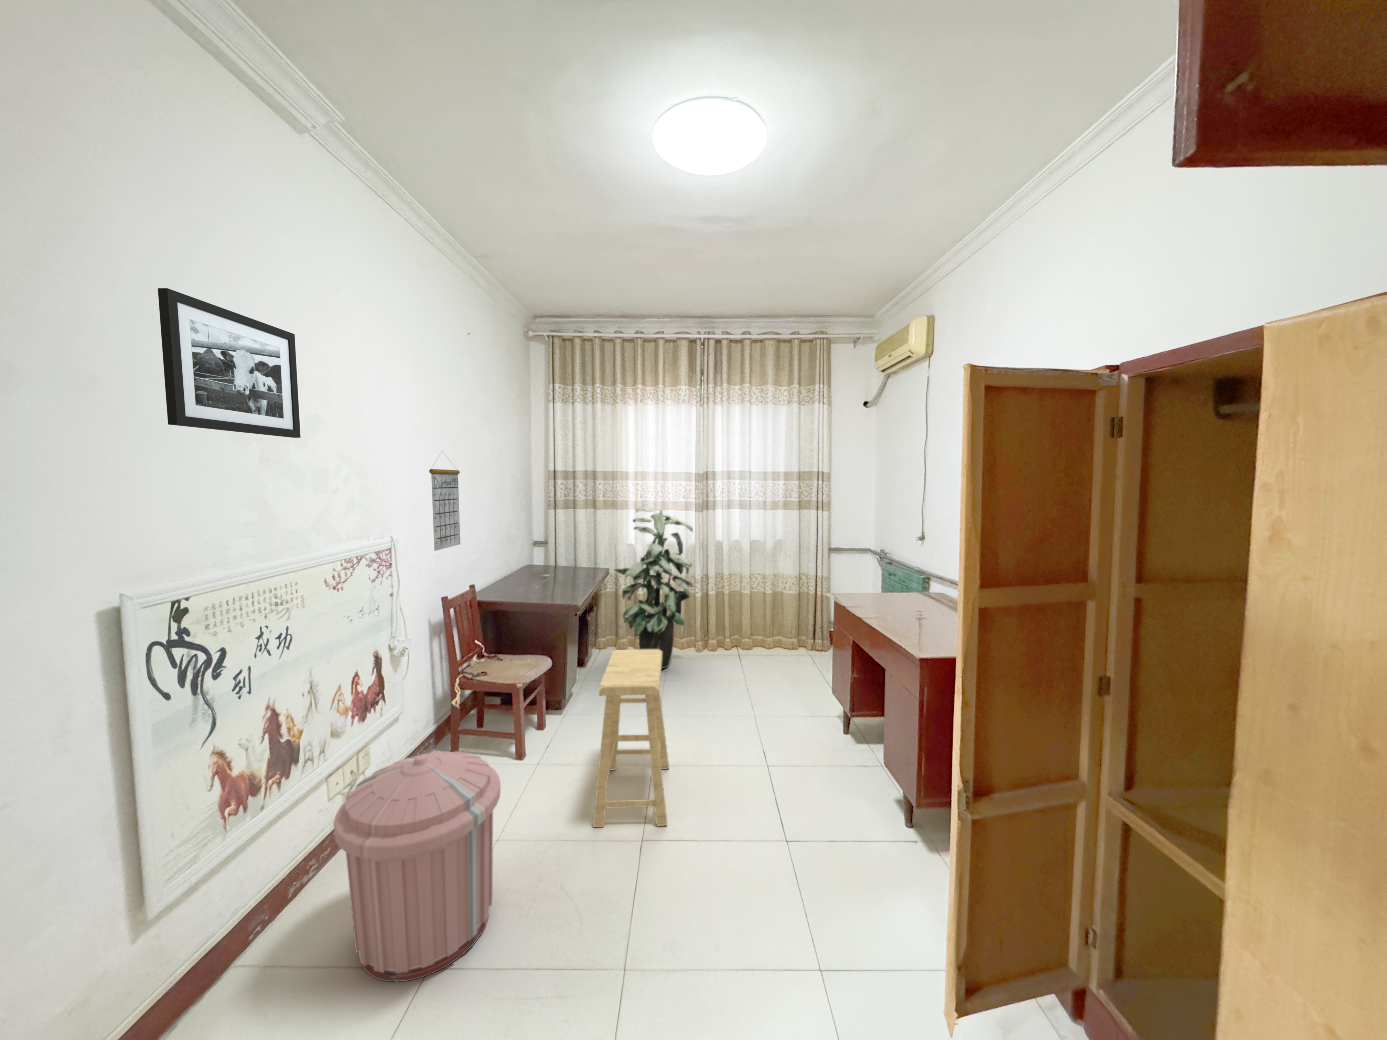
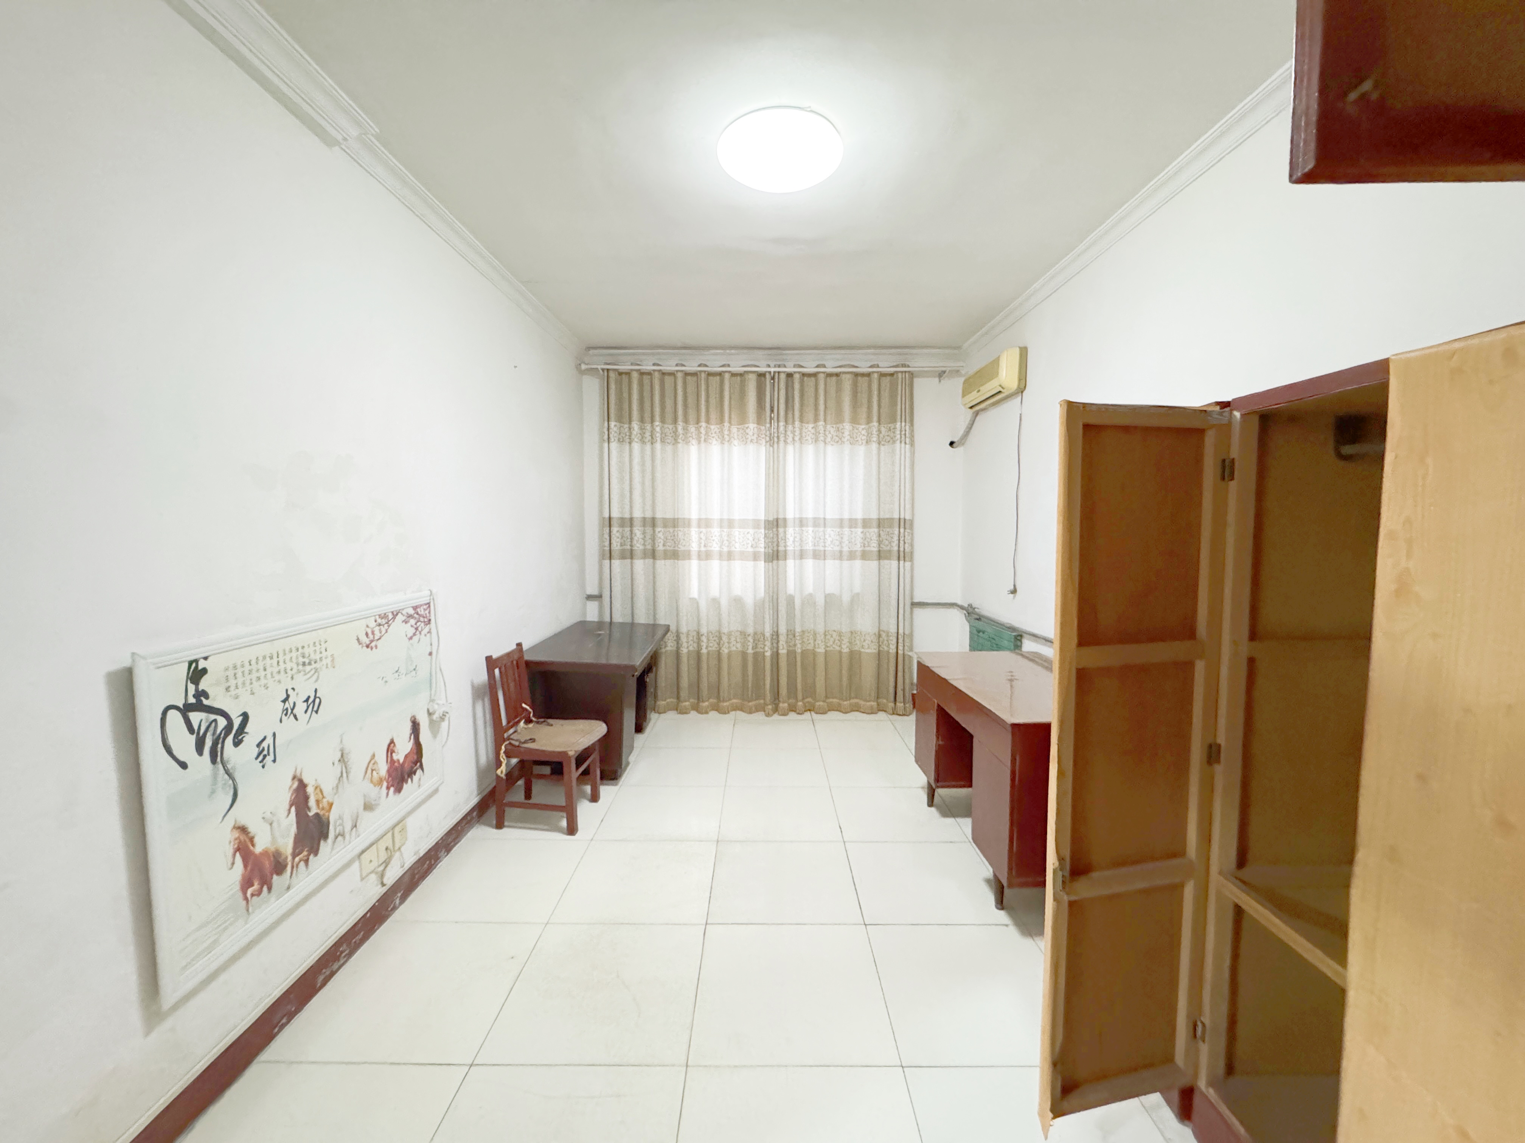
- picture frame [157,288,301,438]
- calendar [428,450,461,552]
- stool [592,649,669,828]
- indoor plant [613,507,695,670]
- trash can [333,751,501,982]
